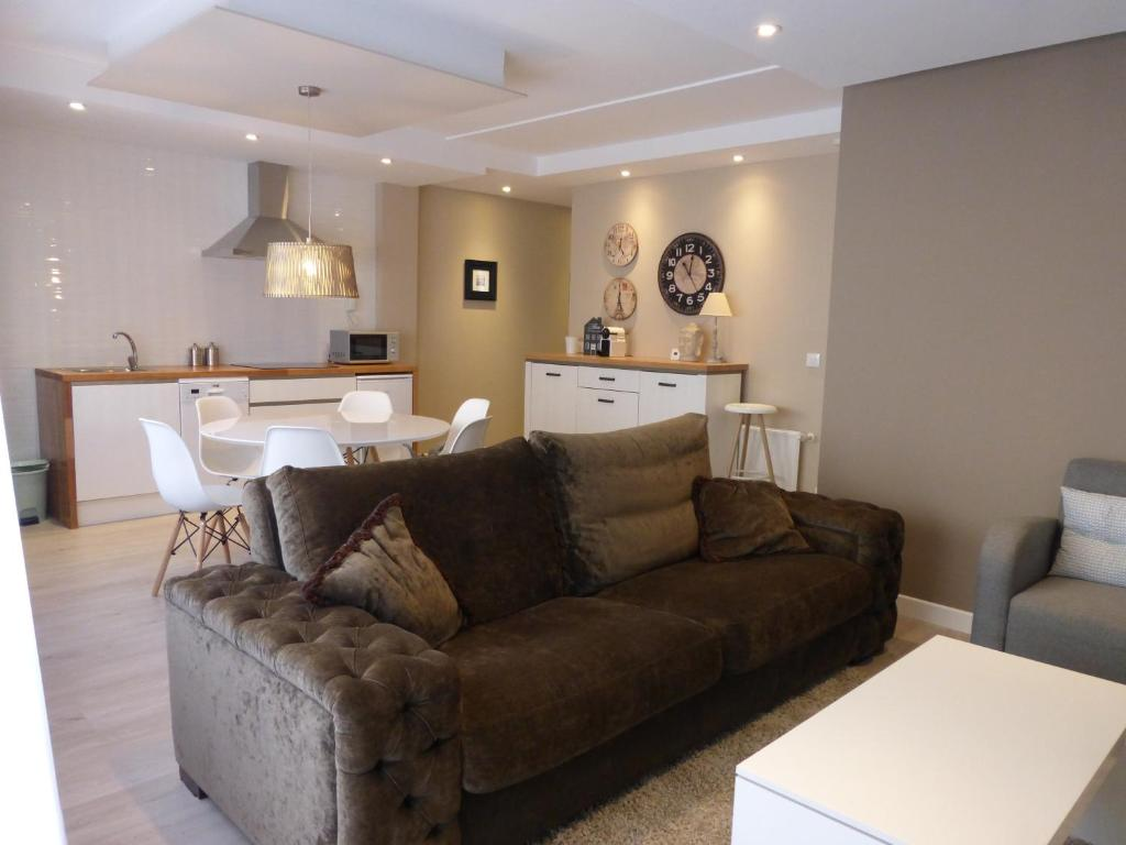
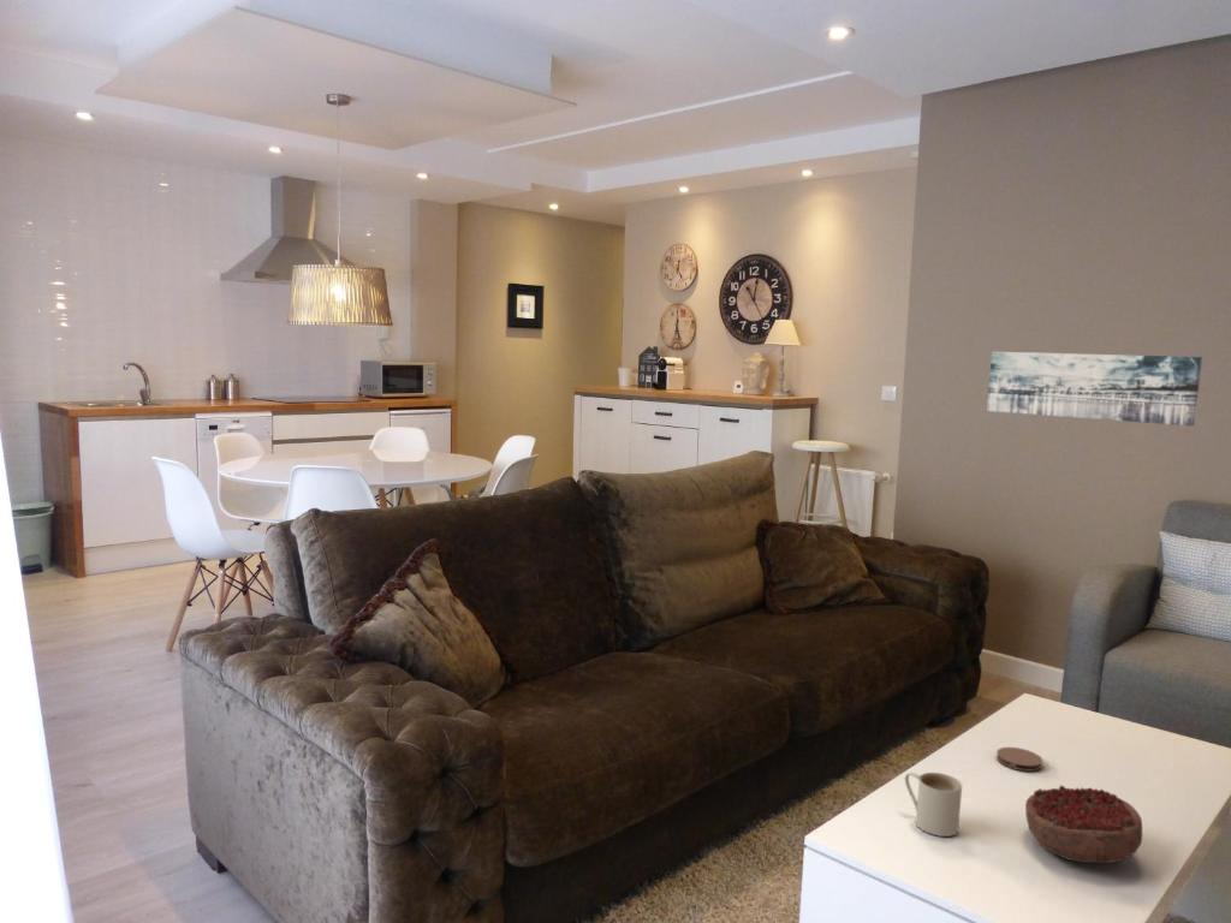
+ wall art [986,351,1203,427]
+ coaster [995,746,1043,773]
+ decorative bowl [1024,784,1143,864]
+ mug [904,772,963,838]
